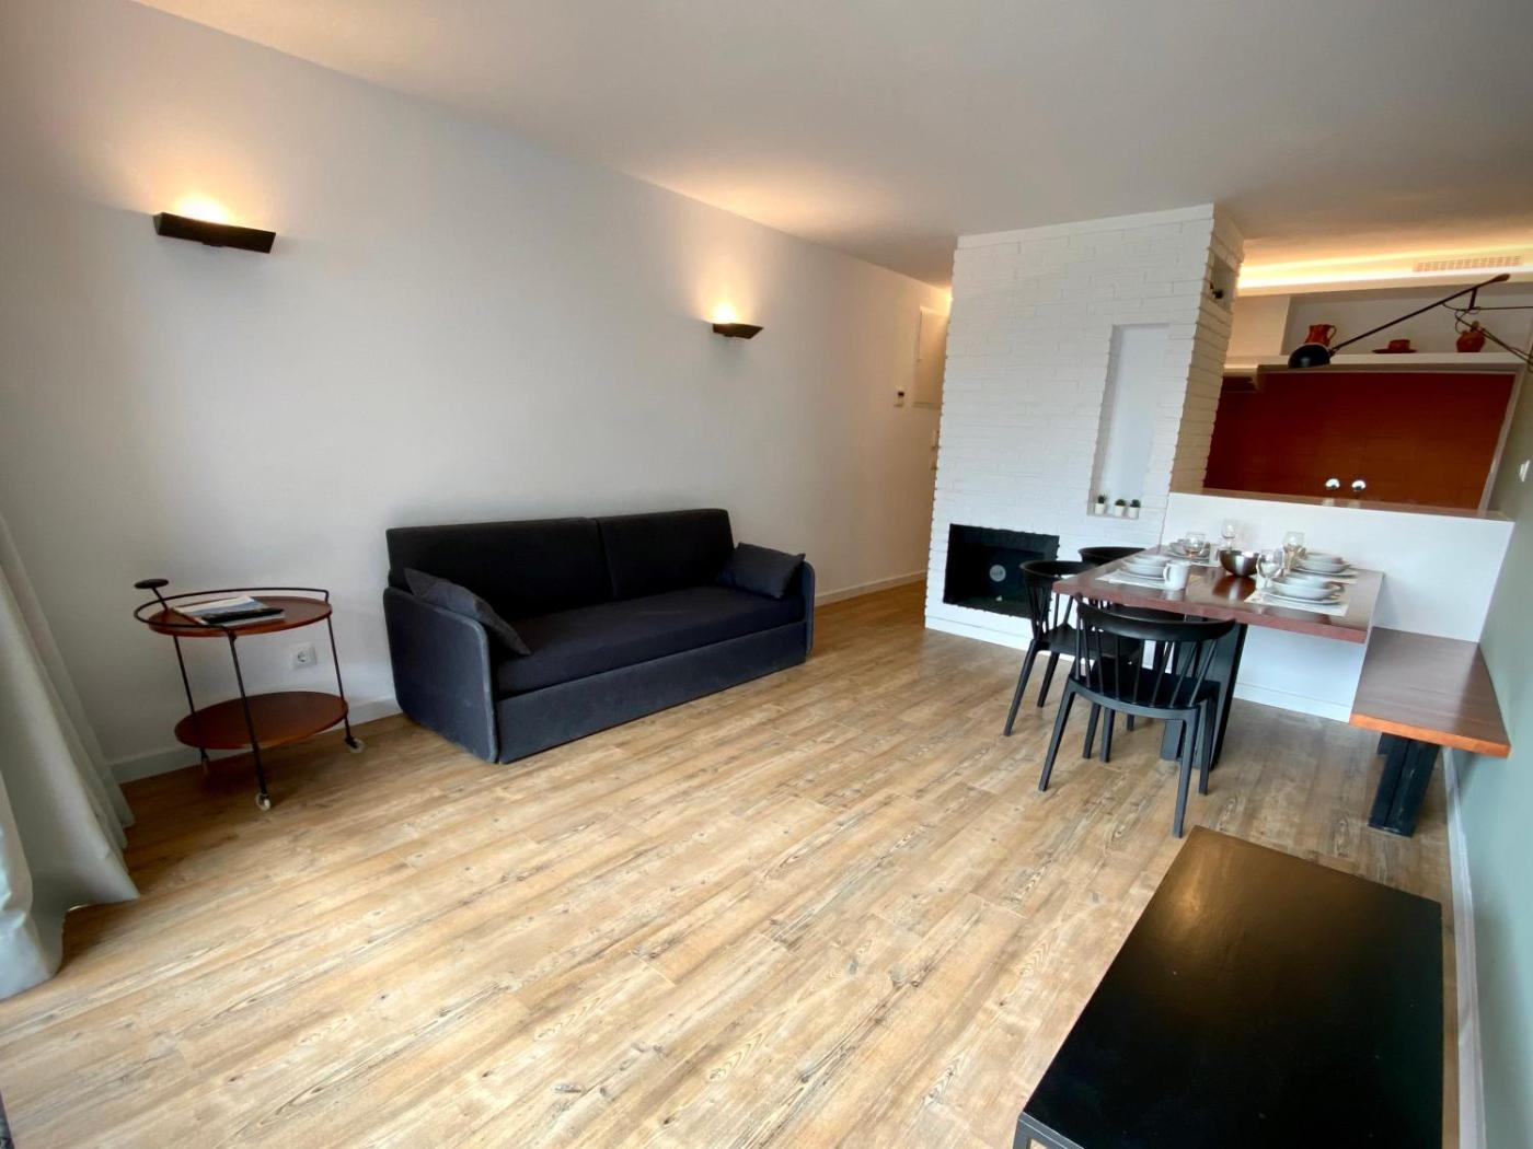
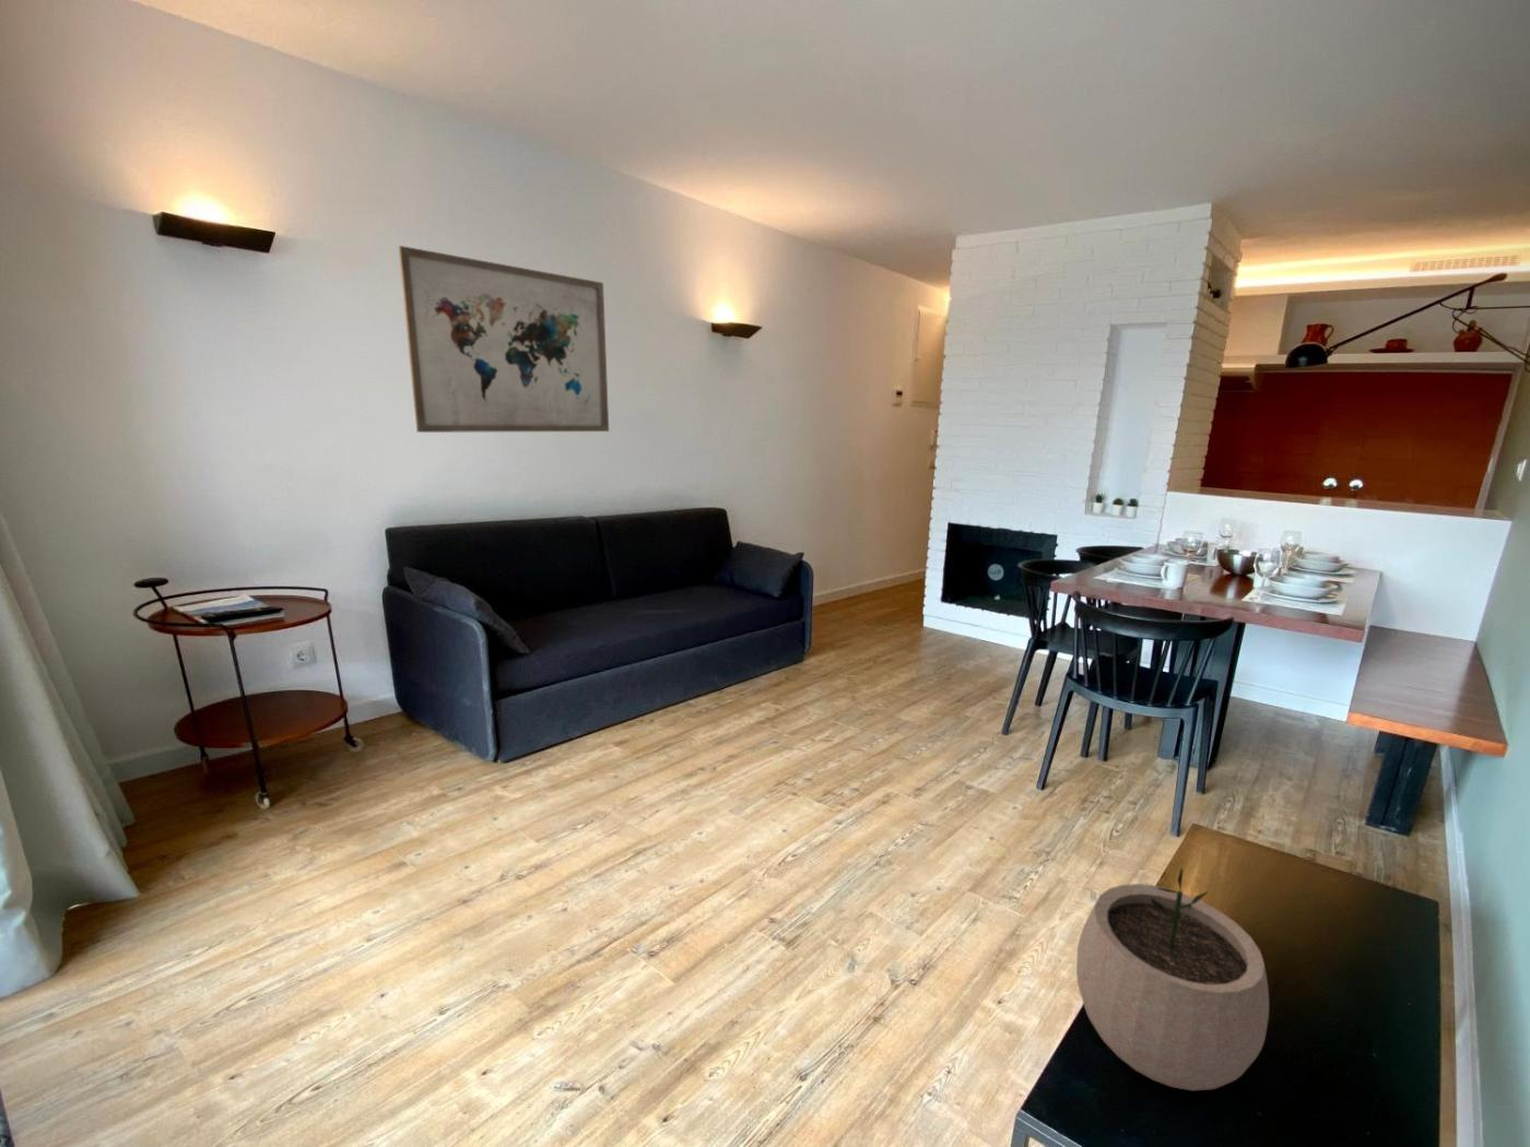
+ plant pot [1076,867,1270,1092]
+ wall art [398,245,610,434]
